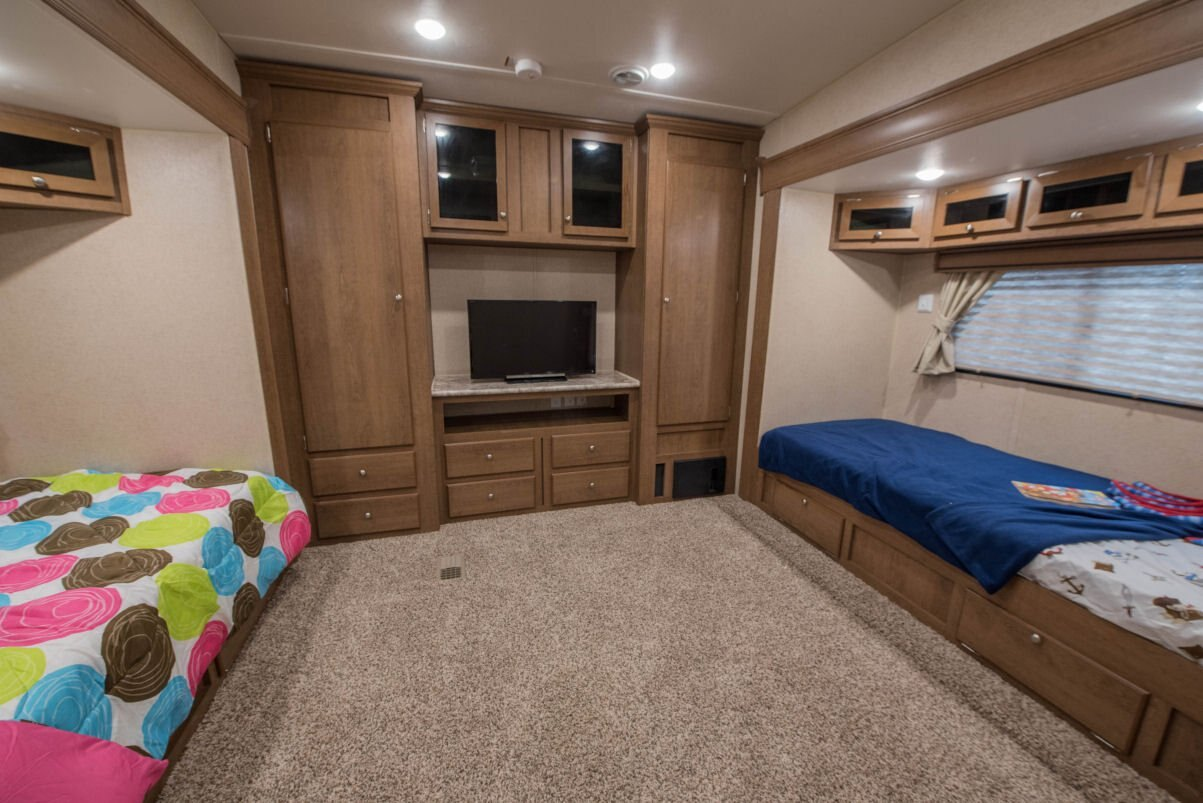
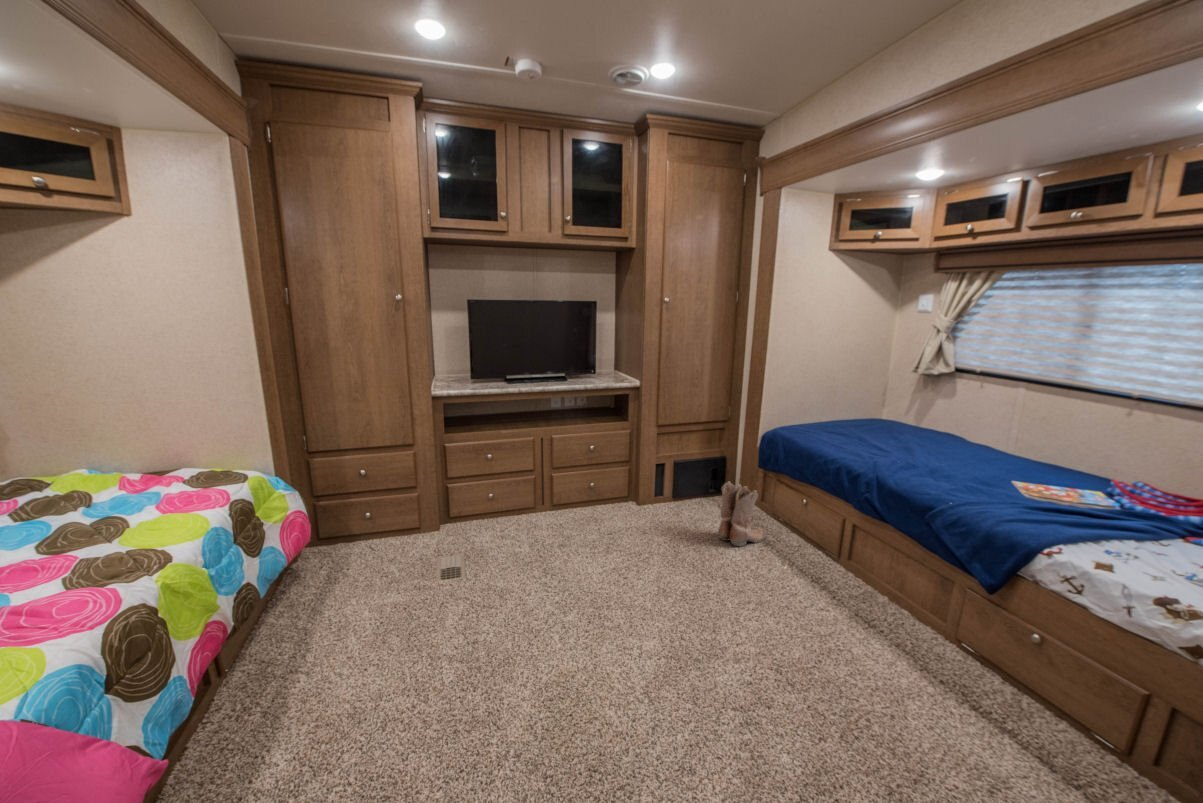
+ boots [717,481,767,547]
